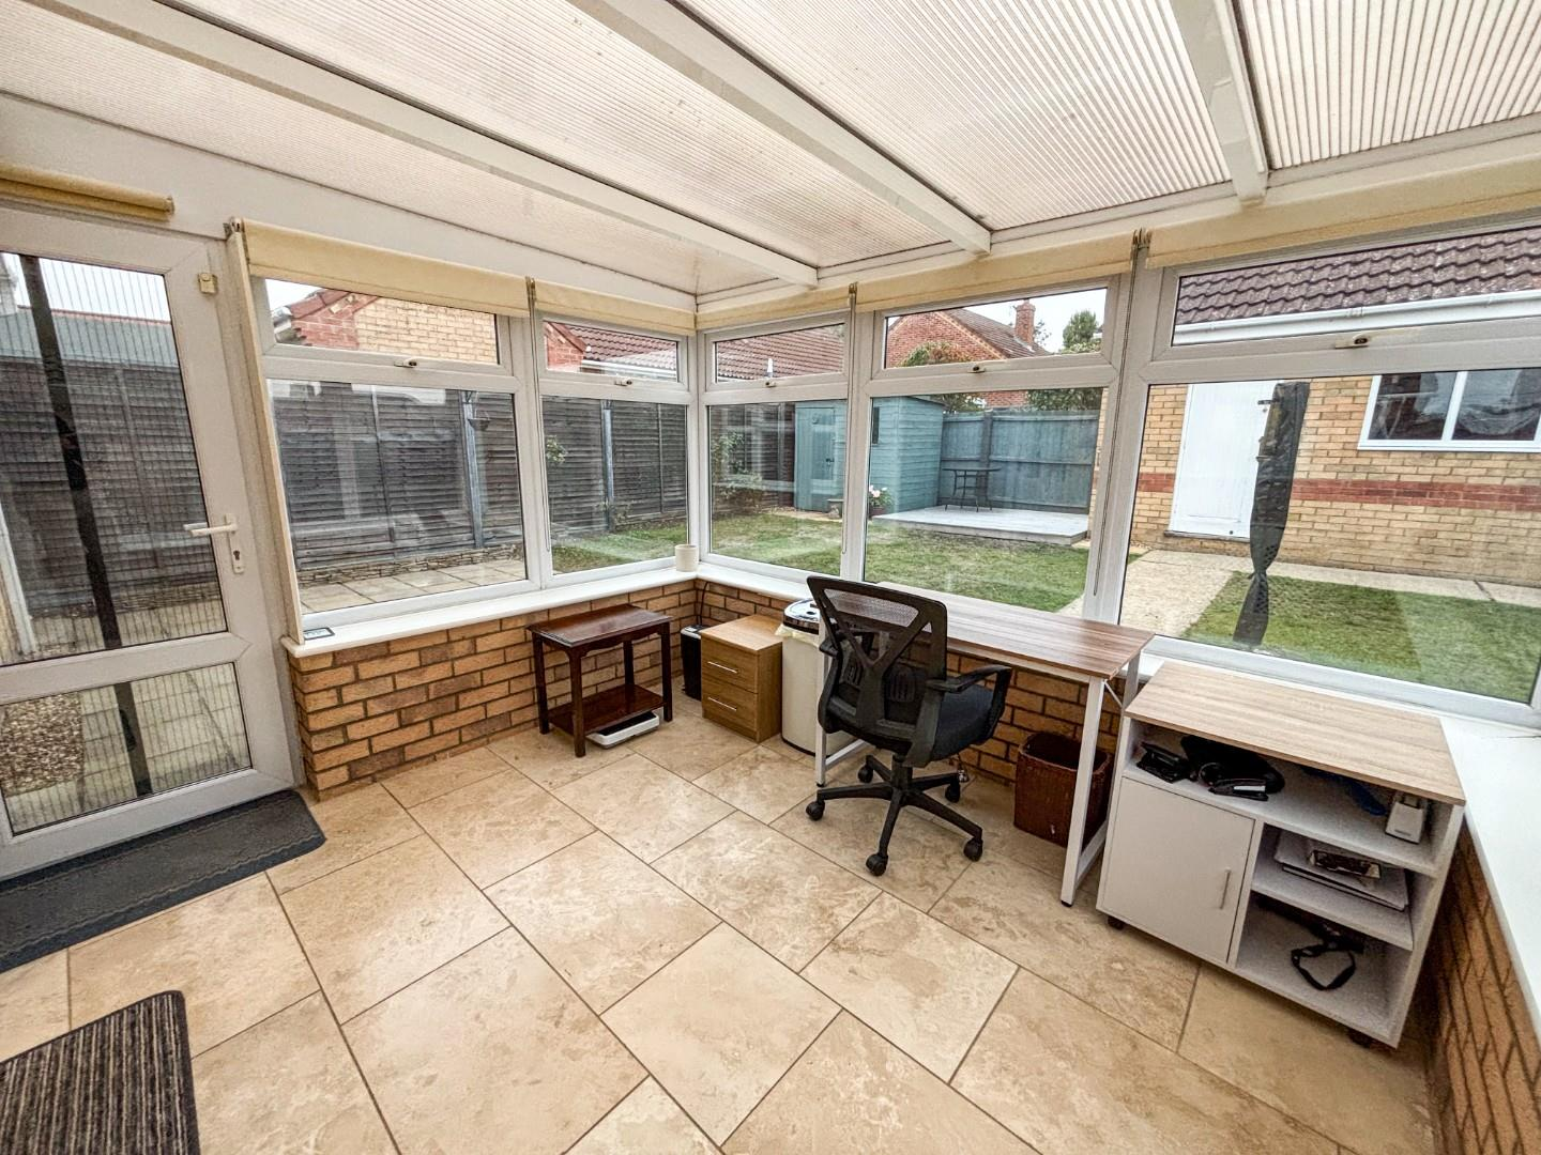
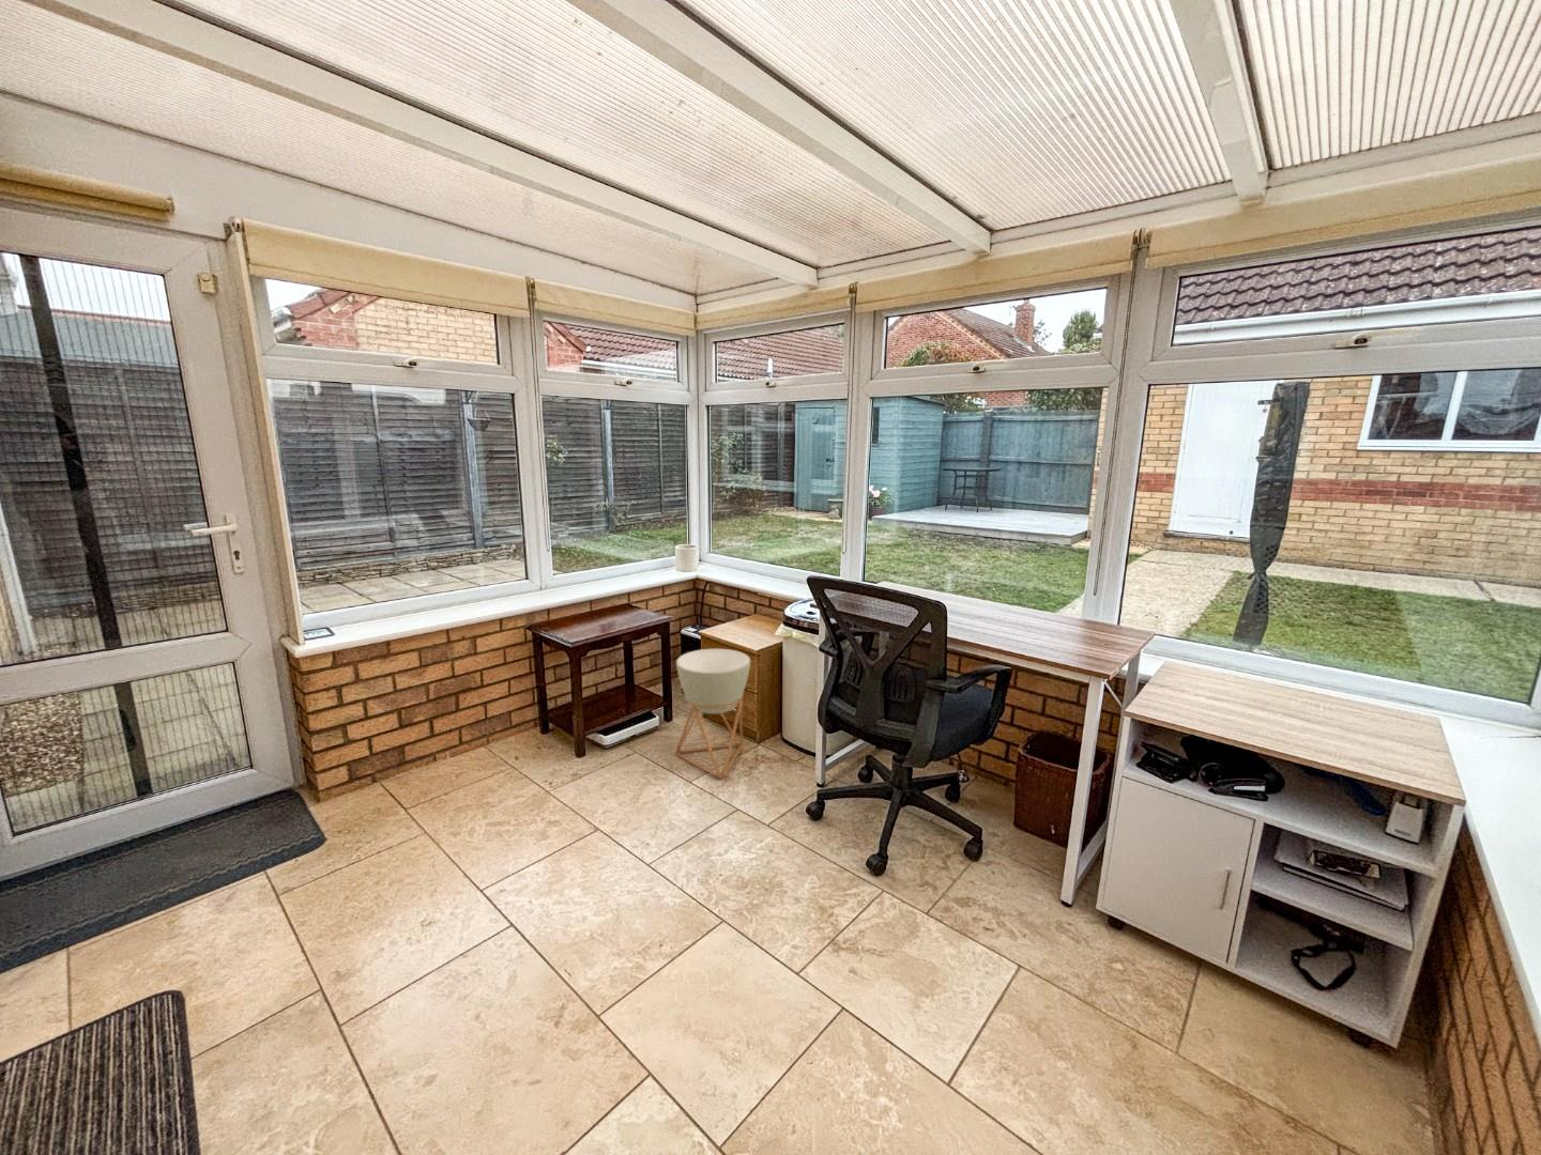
+ planter [675,648,751,780]
